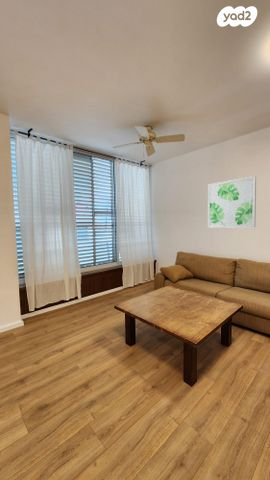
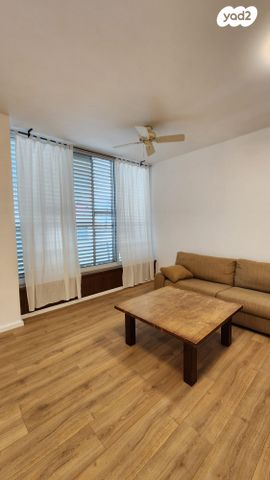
- wall art [207,175,257,229]
